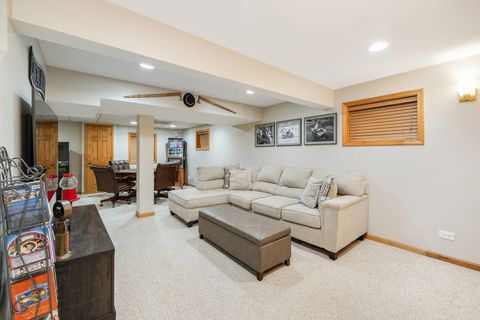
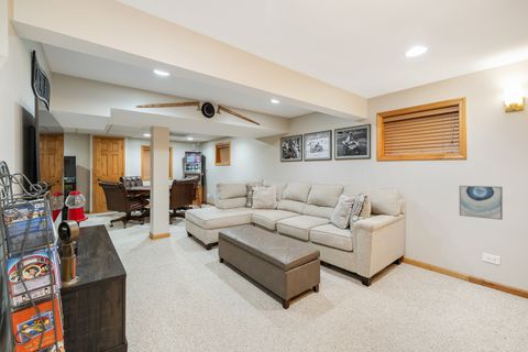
+ wall art [459,185,504,221]
